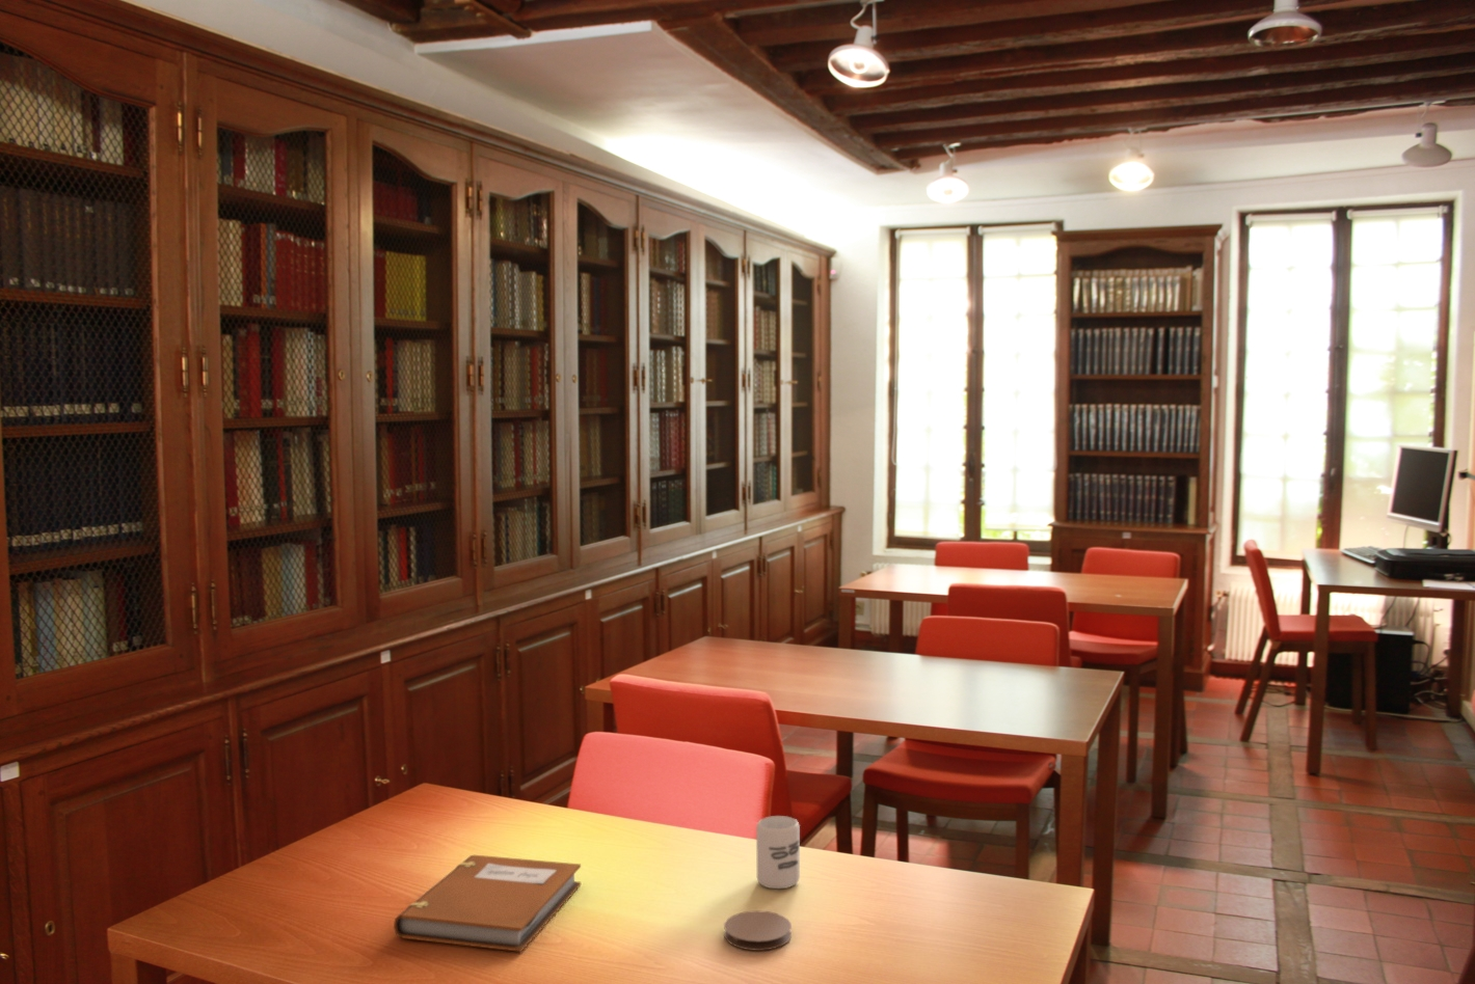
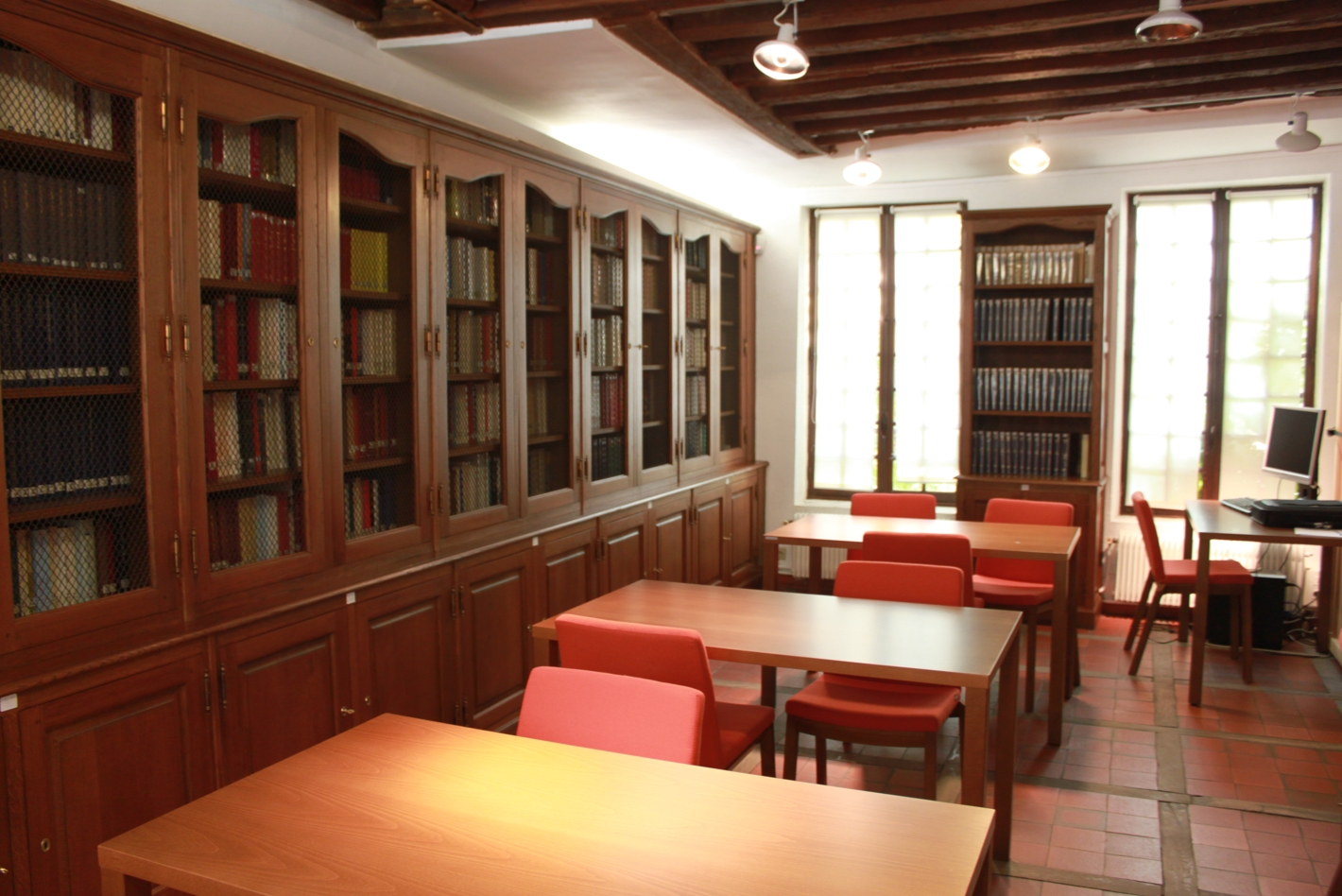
- notebook [392,854,581,953]
- cup [755,815,801,890]
- coaster [723,909,792,952]
